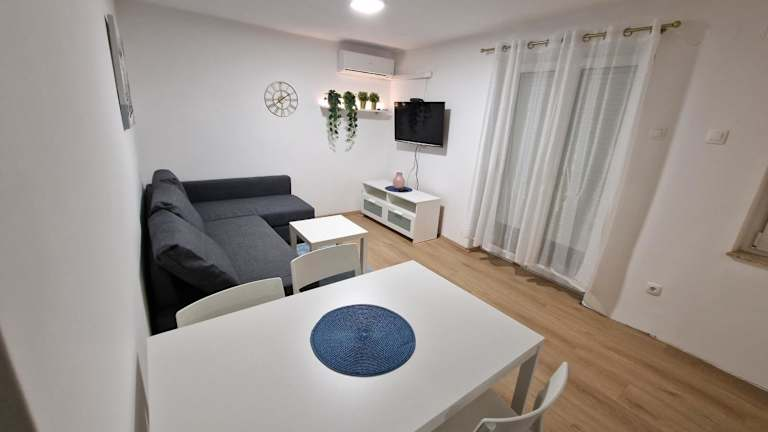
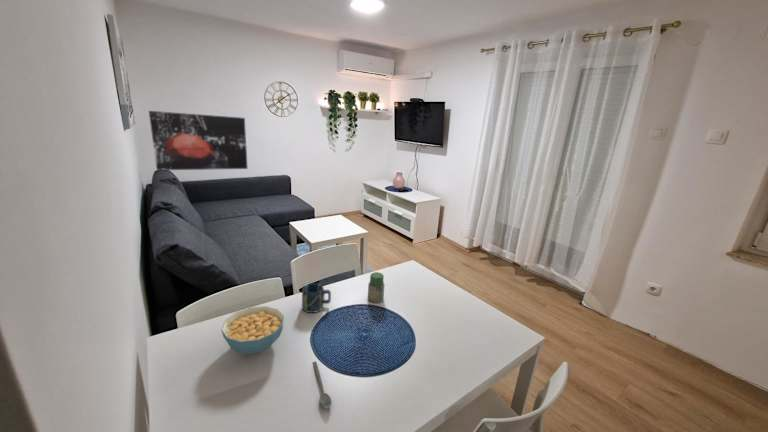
+ cup [301,282,332,314]
+ jar [367,271,385,304]
+ cereal bowl [220,305,285,355]
+ wall art [148,110,249,171]
+ spoon [312,360,332,410]
